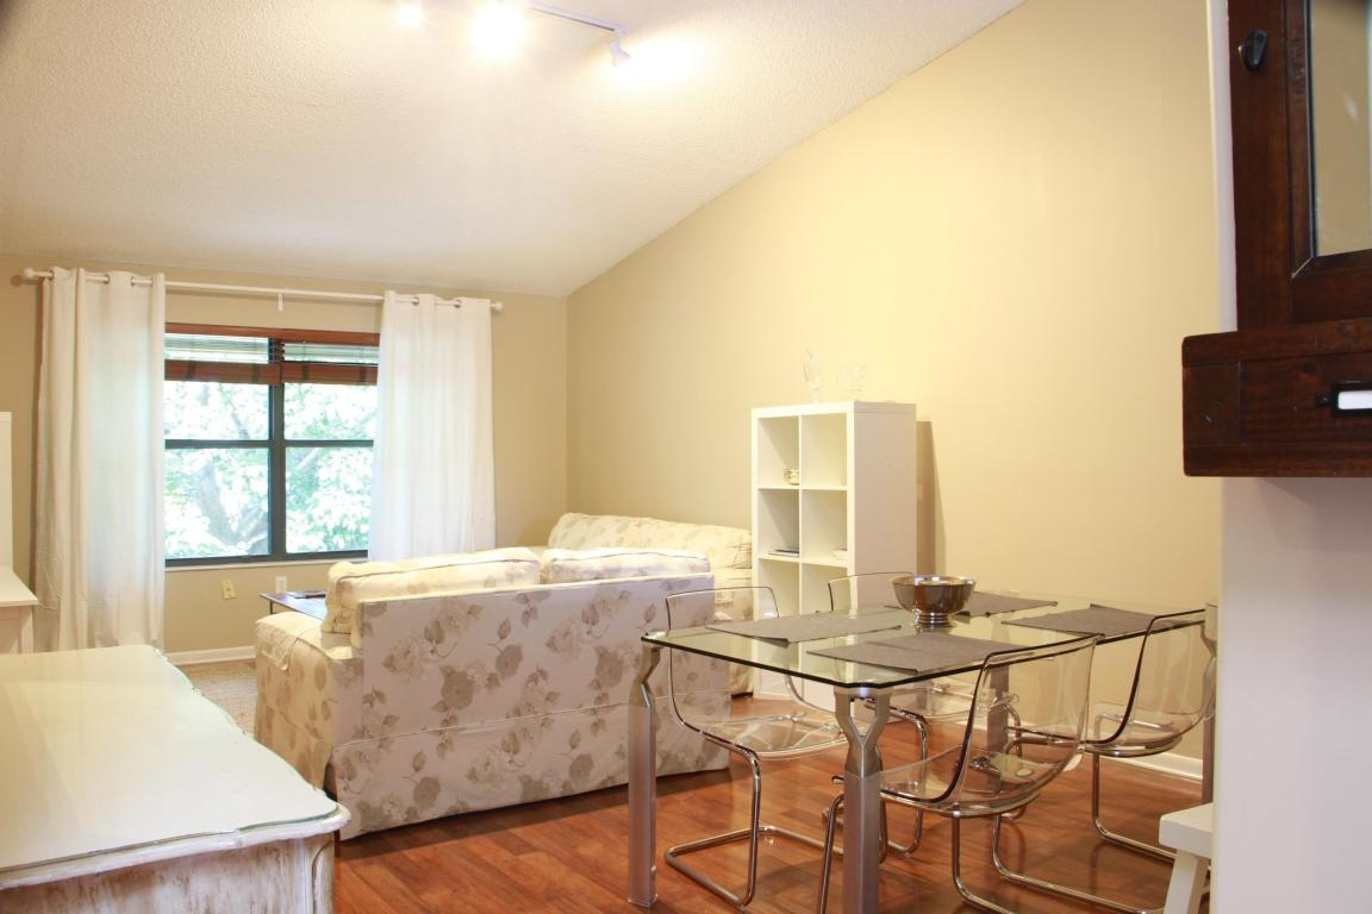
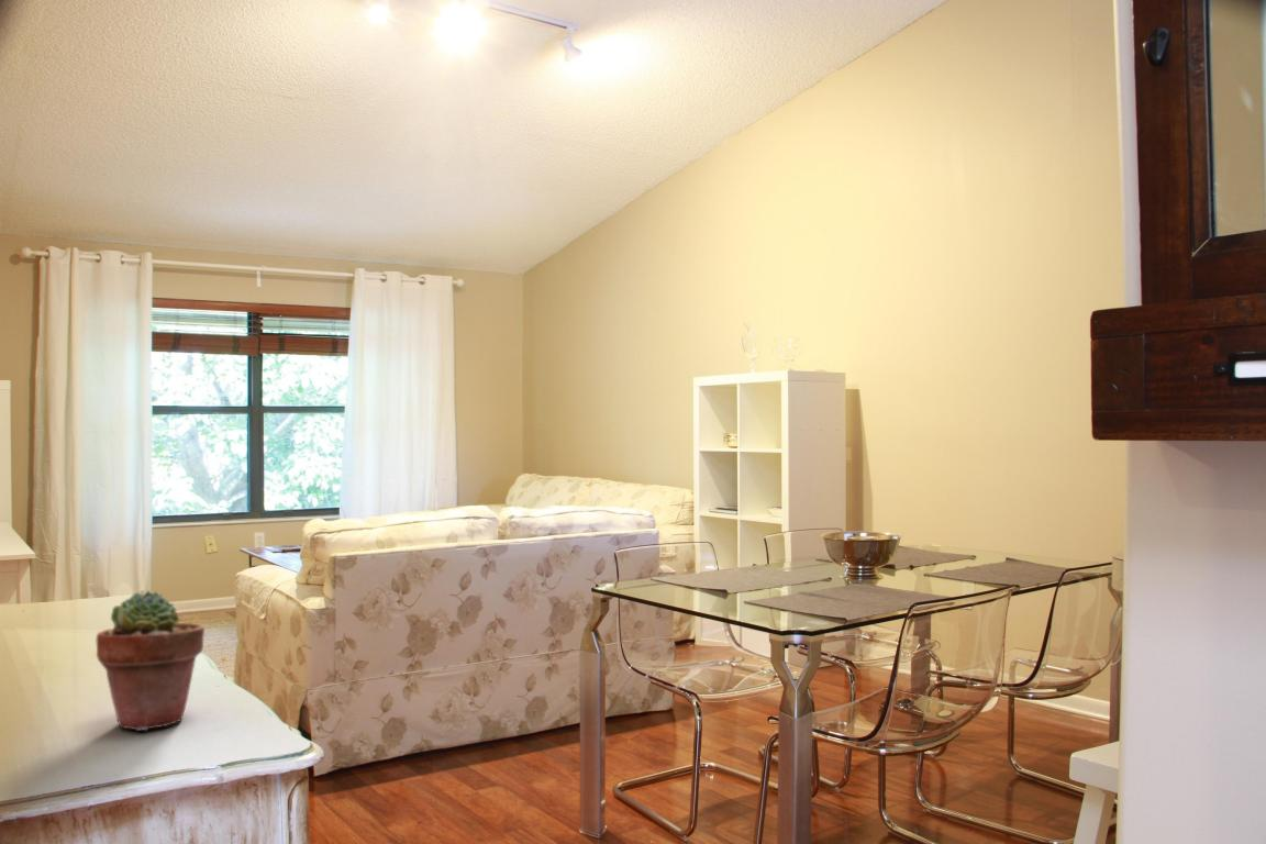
+ potted succulent [96,590,206,732]
